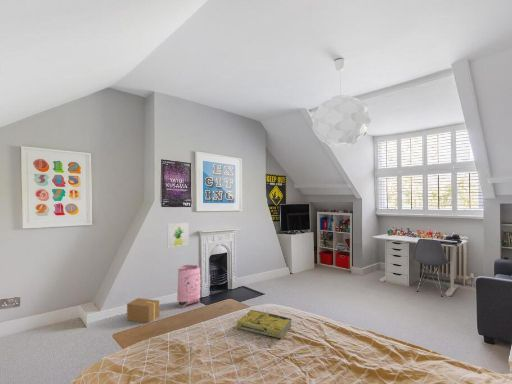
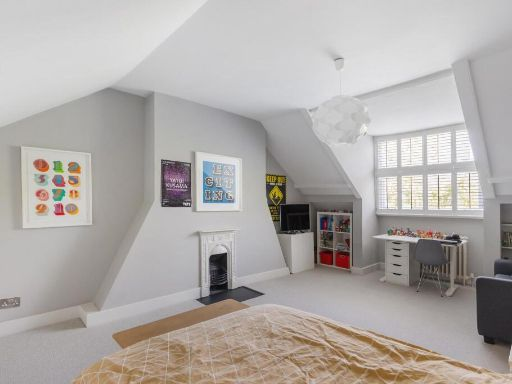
- wall art [166,221,190,249]
- book [236,309,293,339]
- cardboard box [126,297,160,324]
- bag [176,264,202,309]
